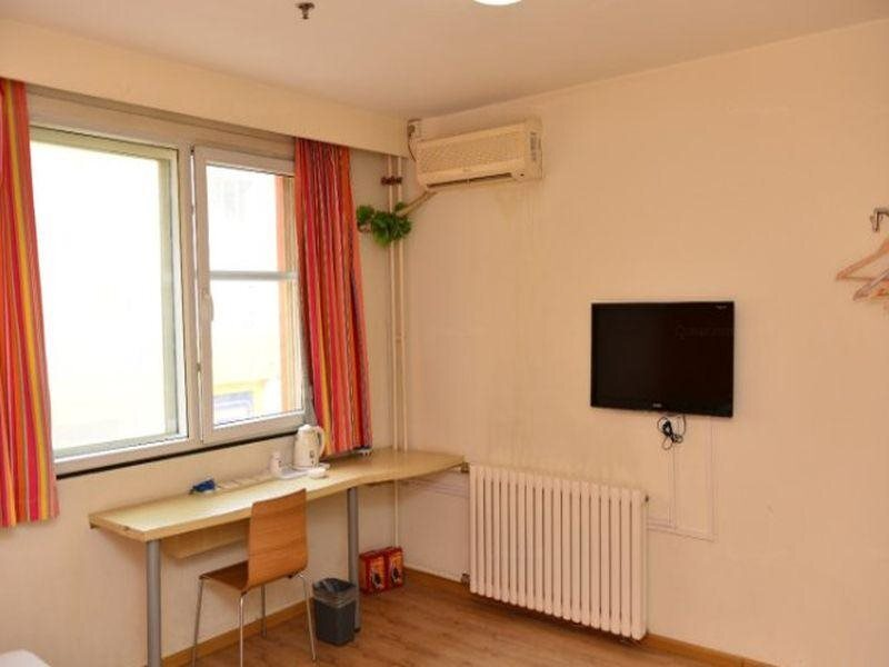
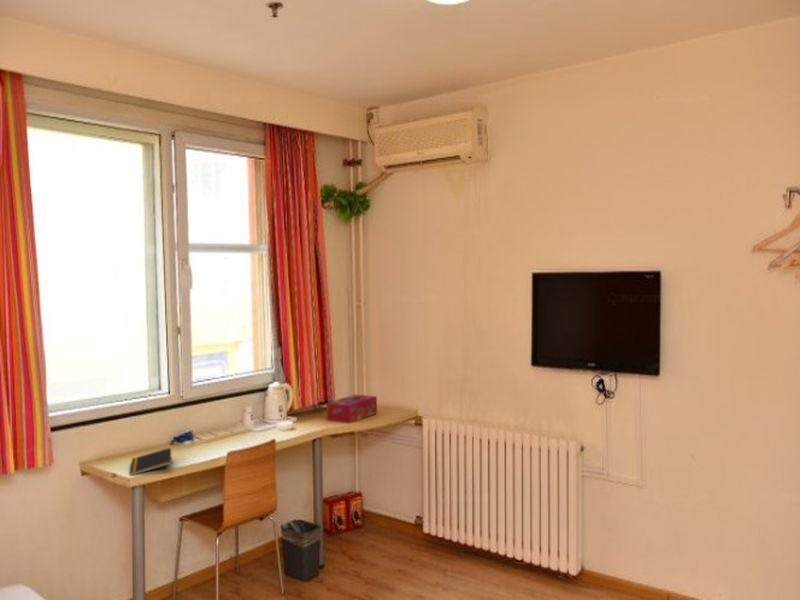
+ tissue box [325,393,378,424]
+ notepad [129,447,173,477]
